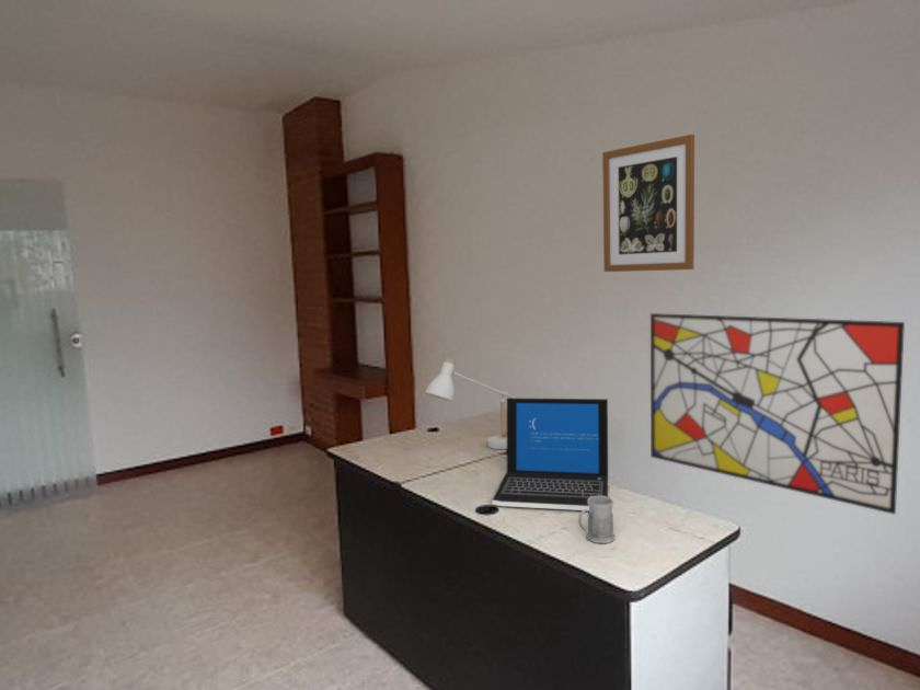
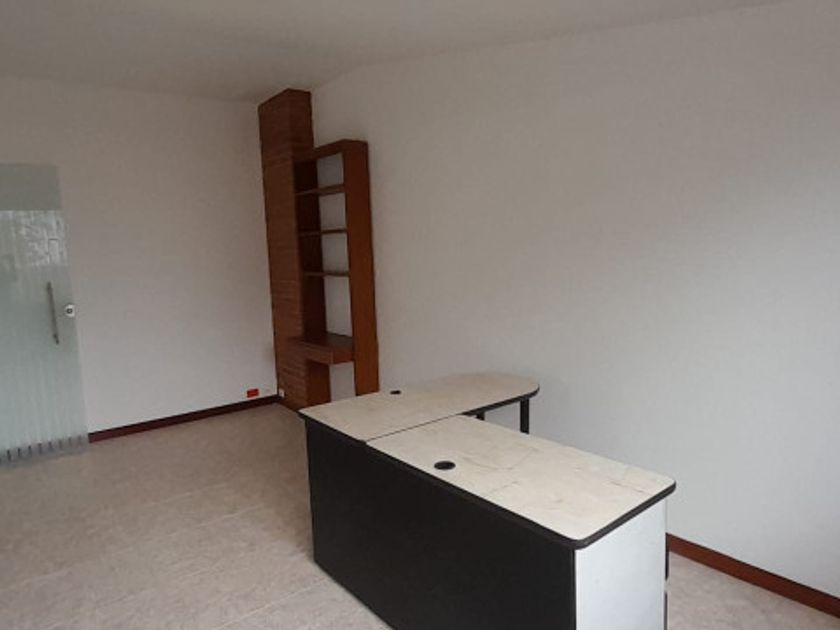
- wall art [649,312,906,516]
- wall art [601,134,695,273]
- desk lamp [424,357,516,450]
- laptop [491,396,609,511]
- mug [577,496,616,544]
